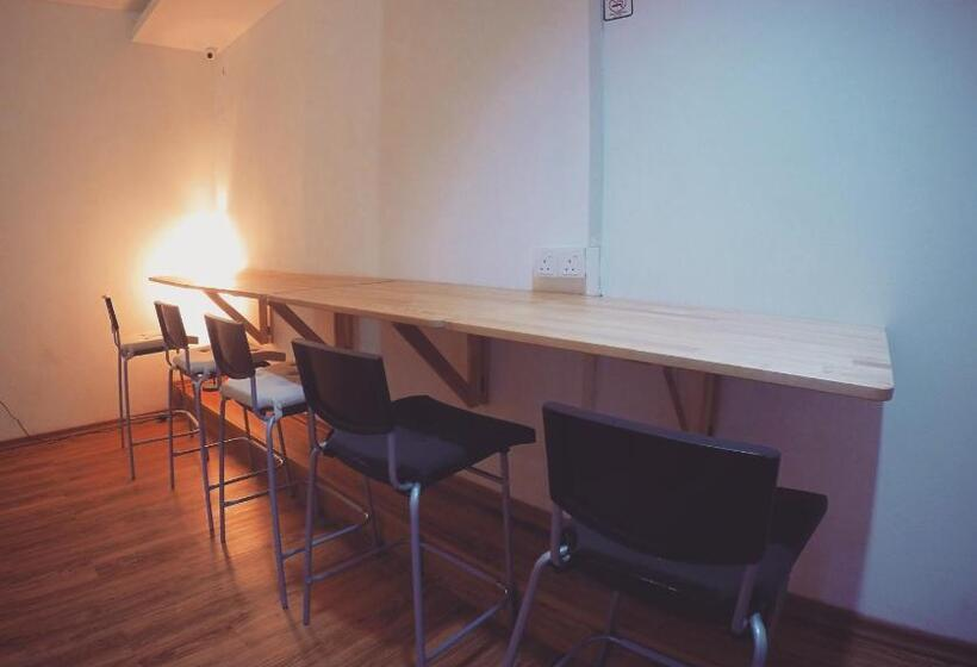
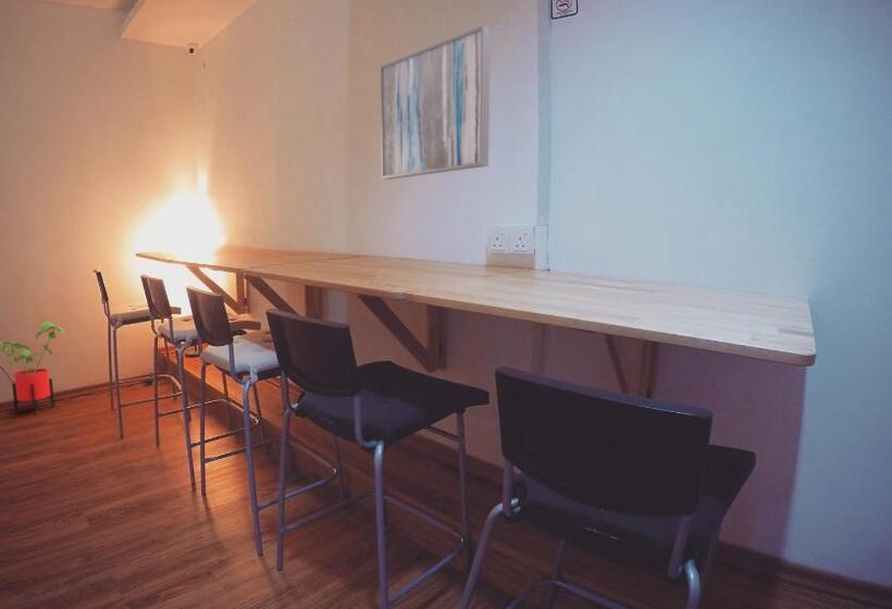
+ house plant [0,321,66,415]
+ wall art [380,25,492,181]
